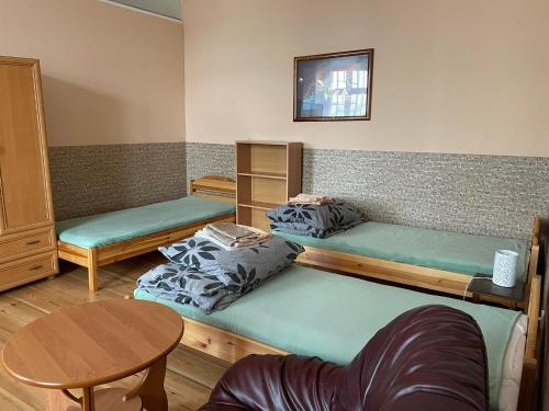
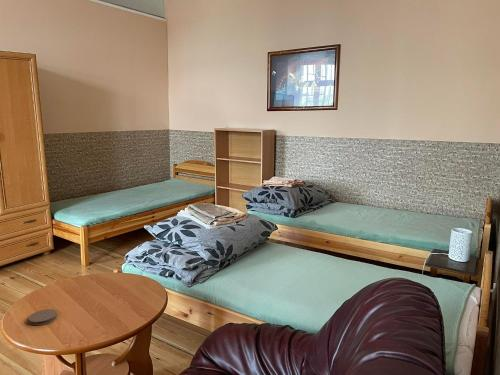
+ coaster [28,308,59,326]
